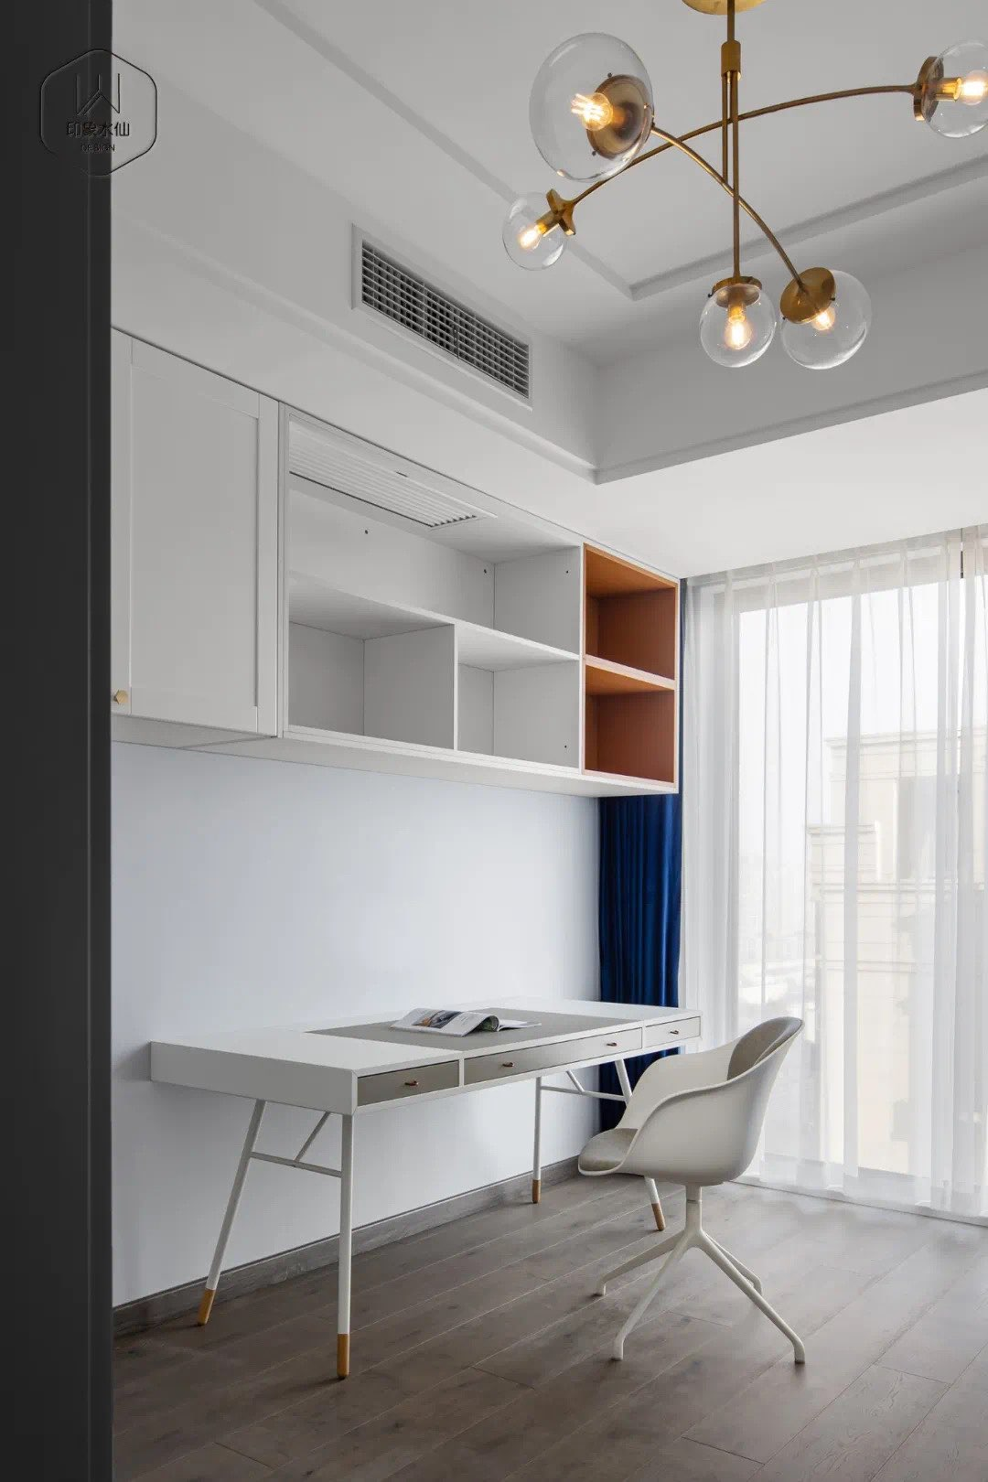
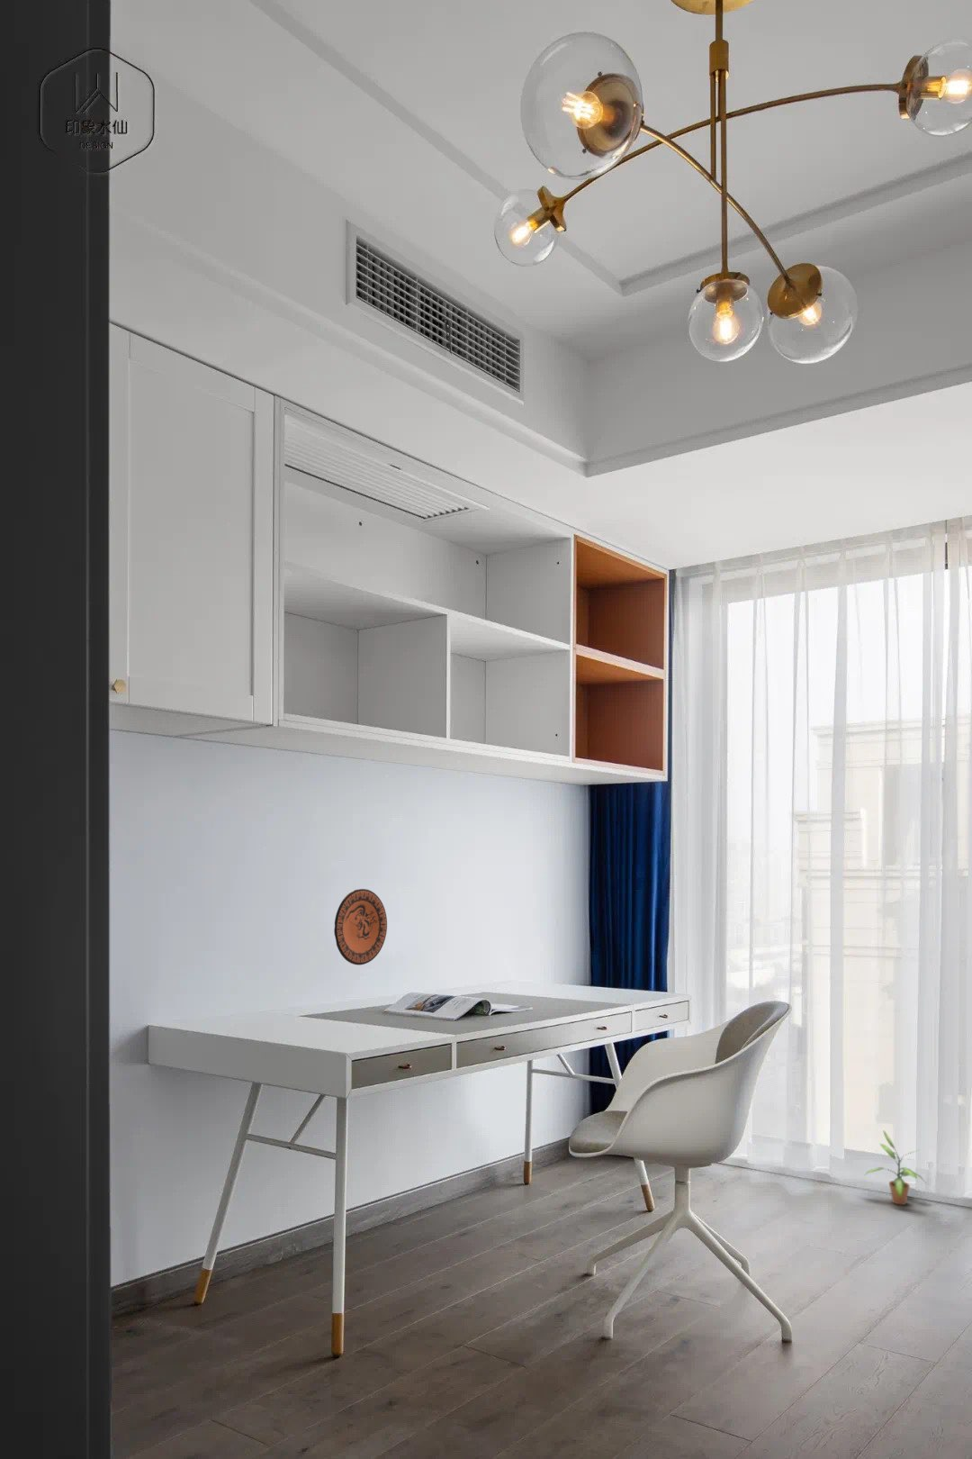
+ potted plant [864,1129,928,1206]
+ decorative plate [333,888,388,965]
